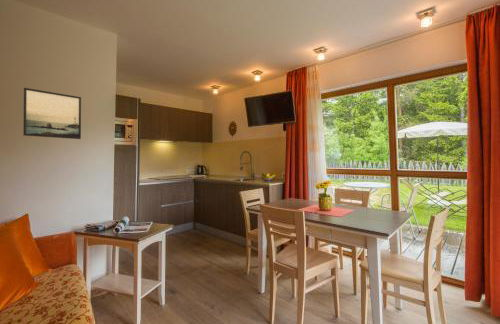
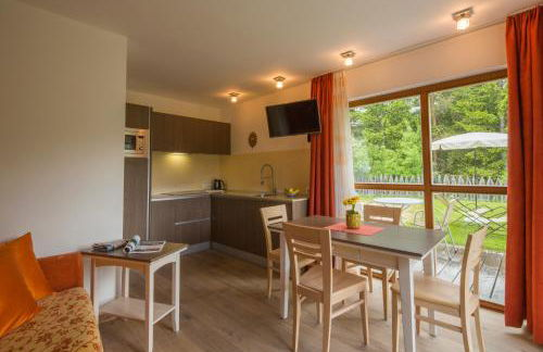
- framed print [22,87,82,140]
